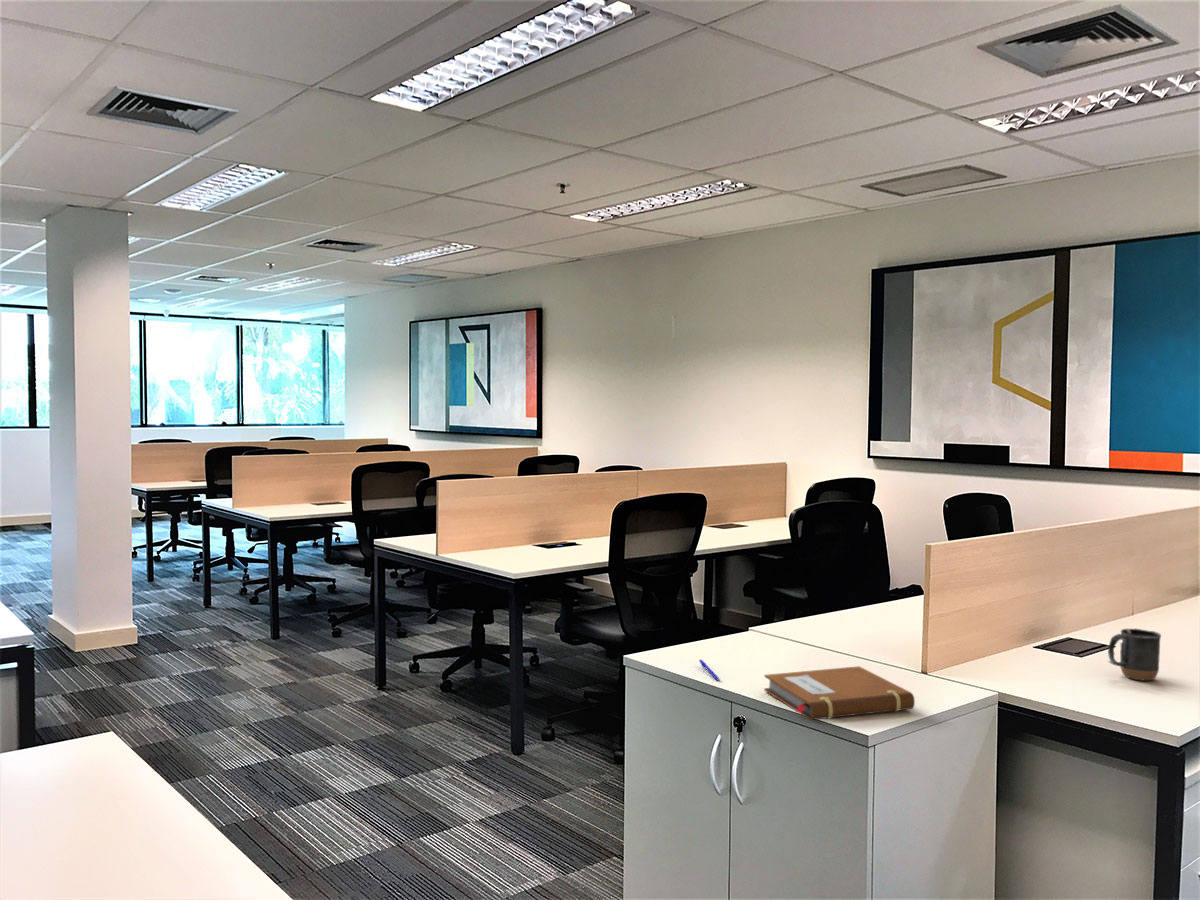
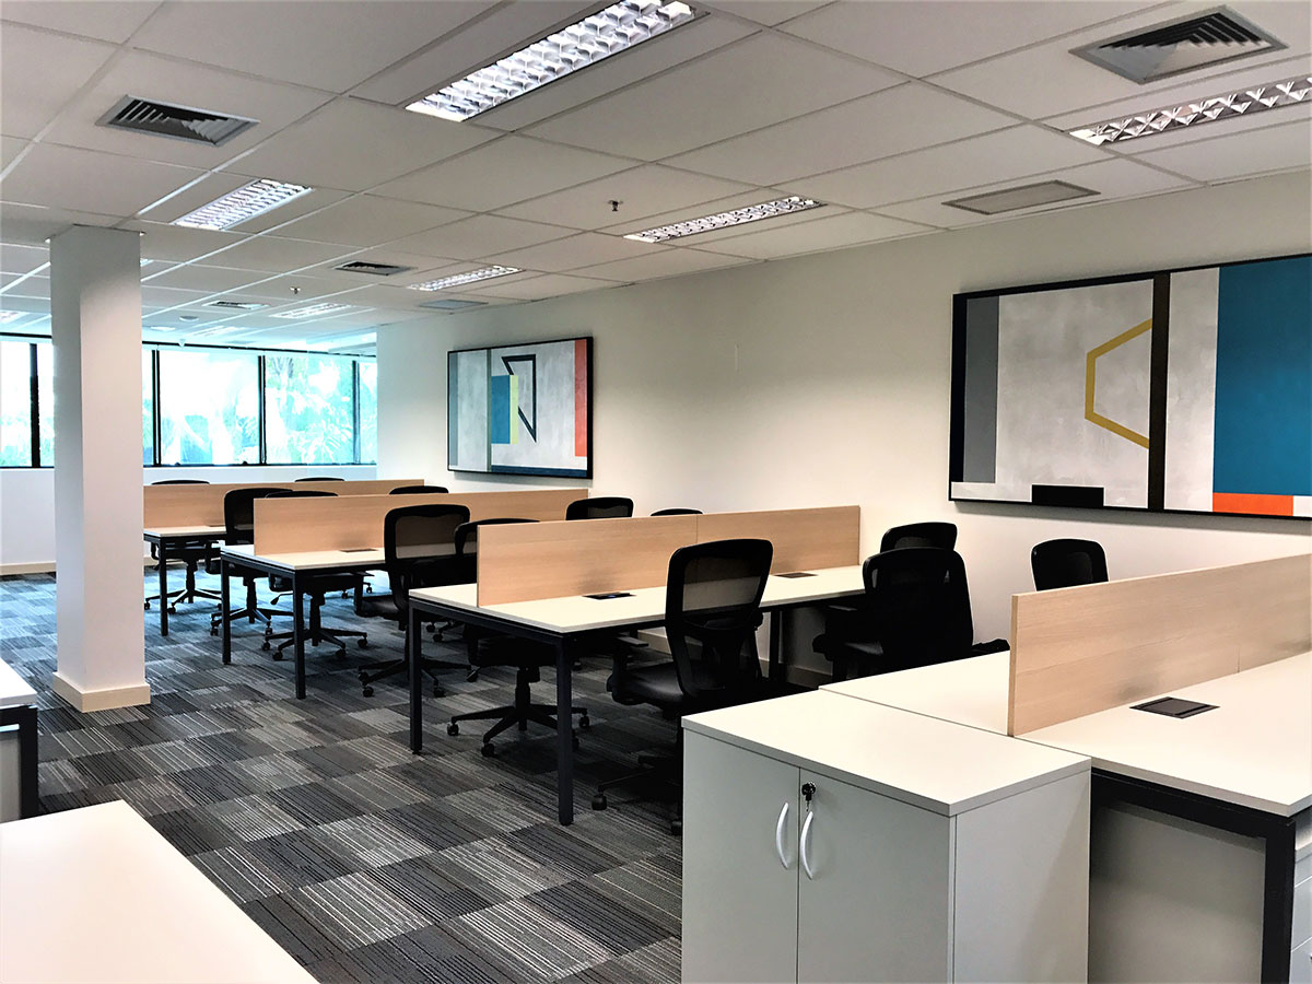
- mug [1107,627,1162,682]
- pen [698,658,720,681]
- notebook [763,665,916,721]
